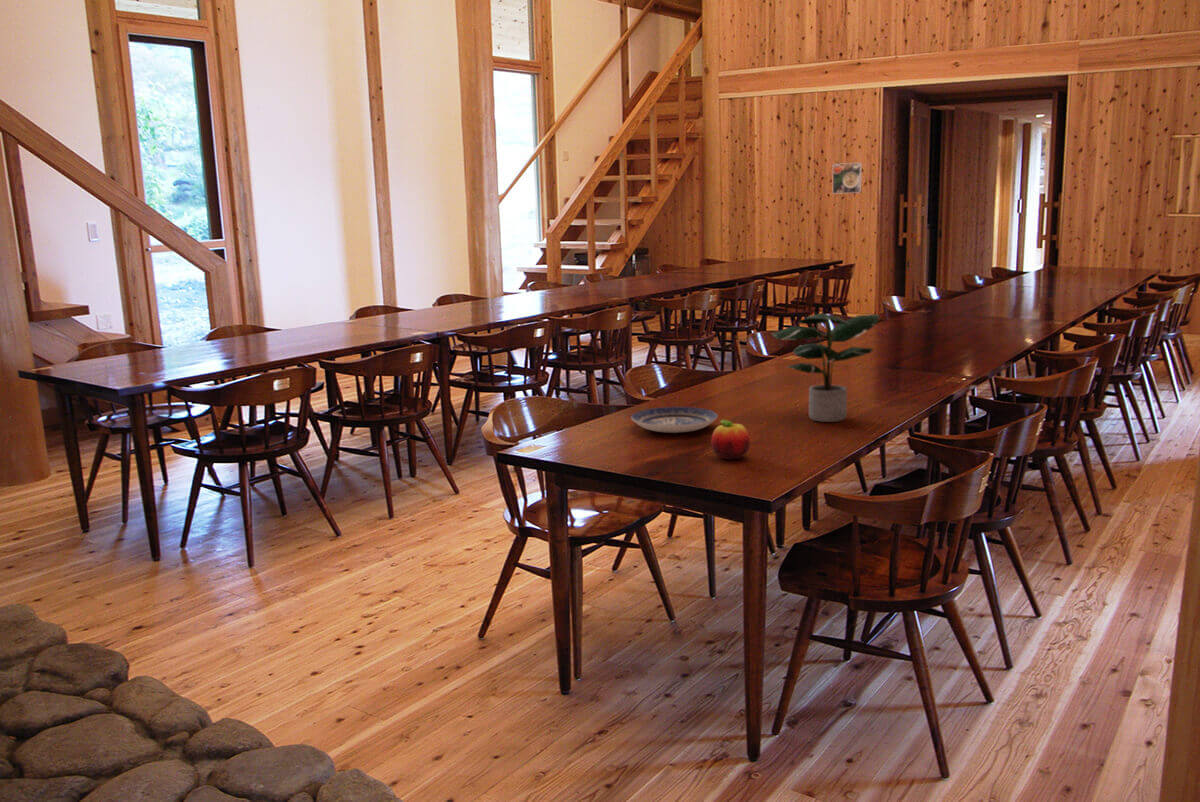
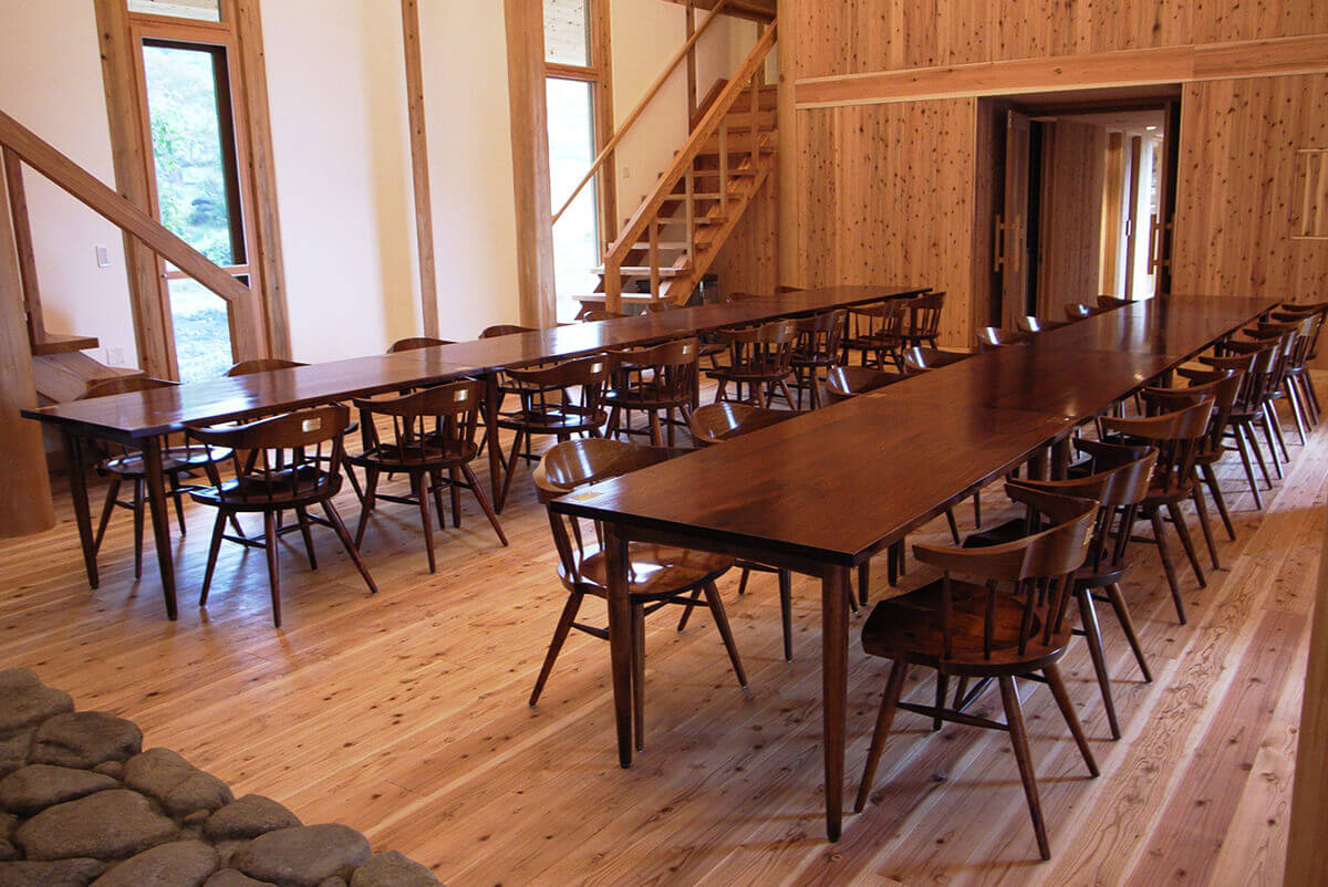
- fruit [710,419,751,460]
- potted plant [771,312,880,423]
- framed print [832,162,863,195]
- plate [630,406,719,434]
